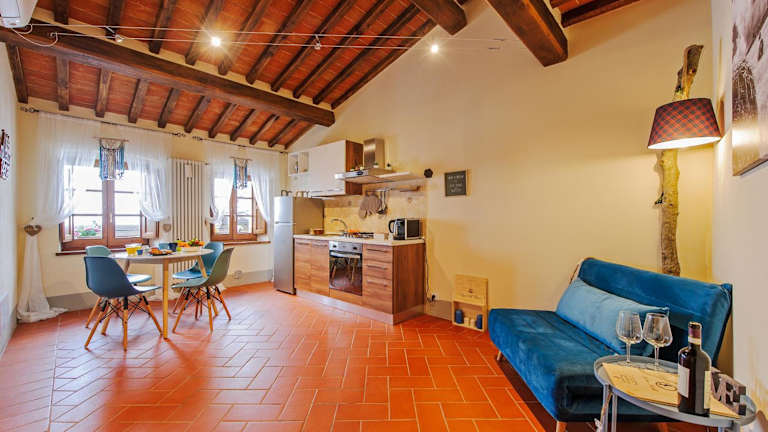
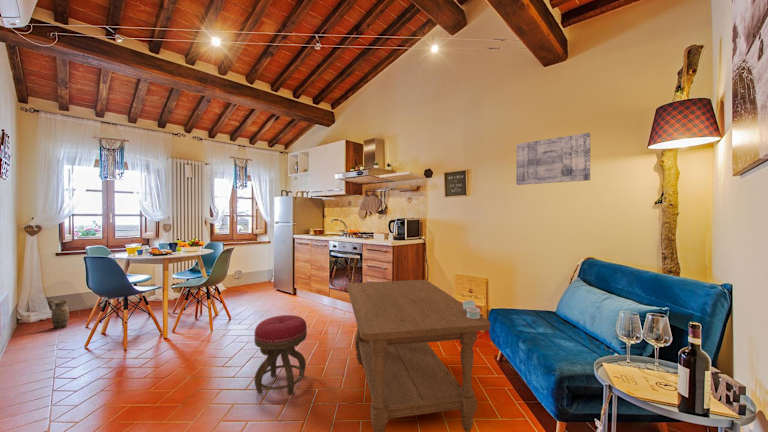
+ ceramic jug [47,299,70,329]
+ napkin ring [461,299,481,319]
+ coffee table [346,279,491,432]
+ wall art [515,132,591,186]
+ stool [253,314,308,395]
